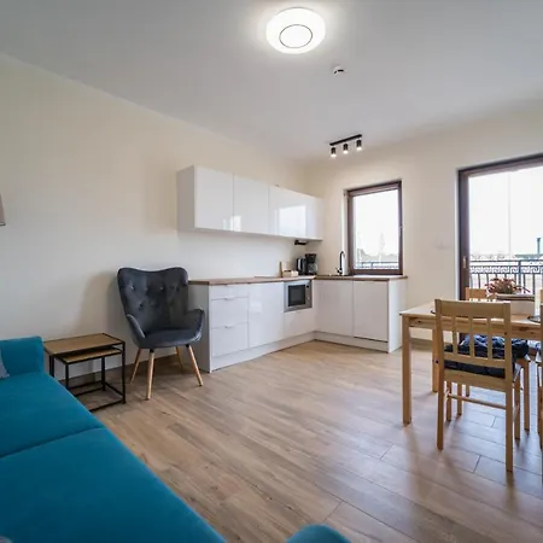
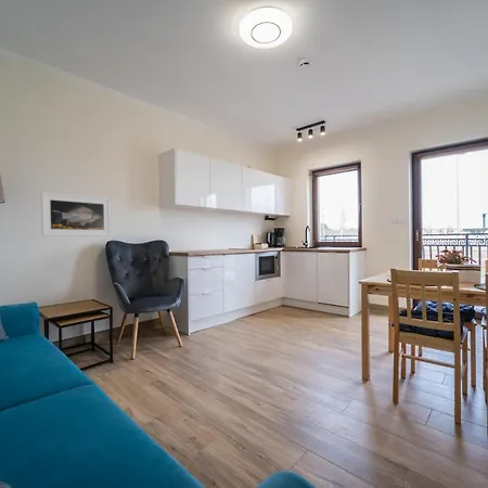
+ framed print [40,191,112,237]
